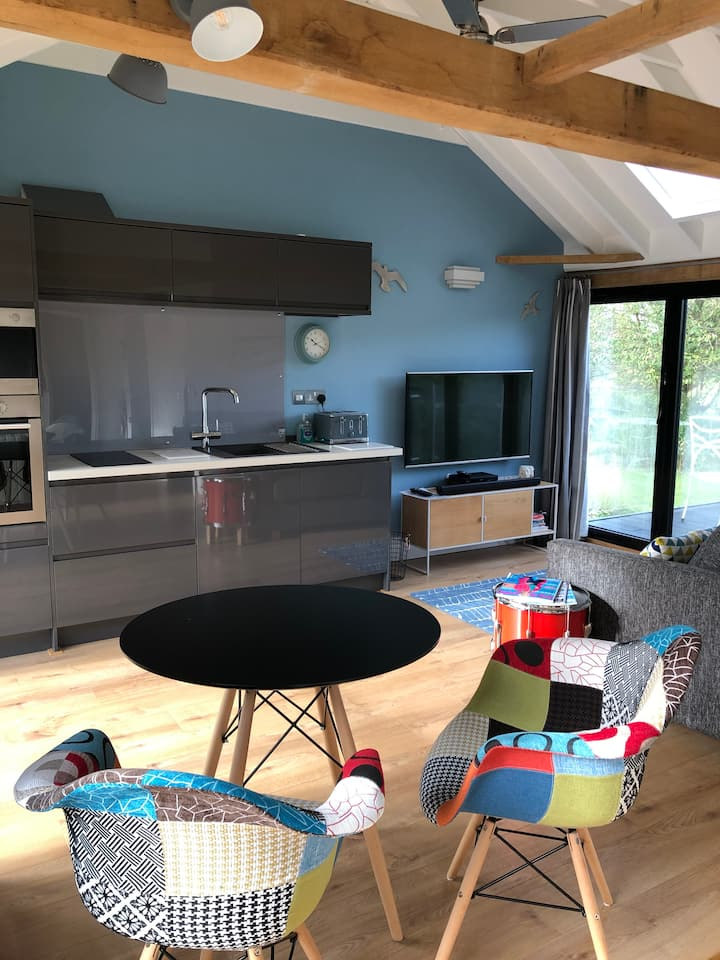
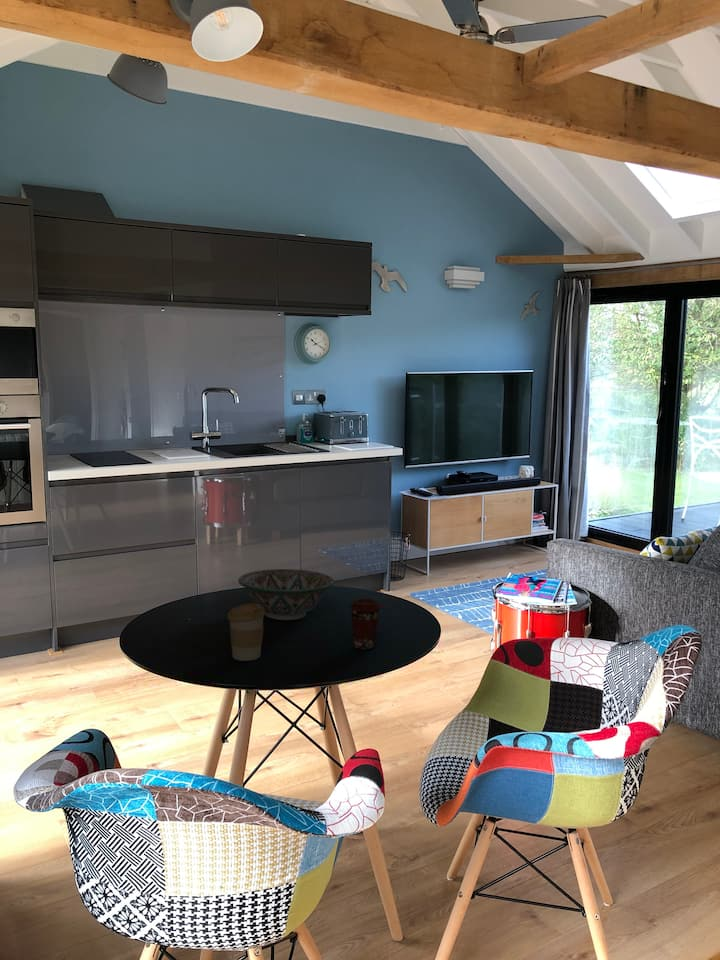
+ coffee cup [227,603,265,662]
+ decorative bowl [237,568,335,621]
+ coffee cup [348,598,382,651]
